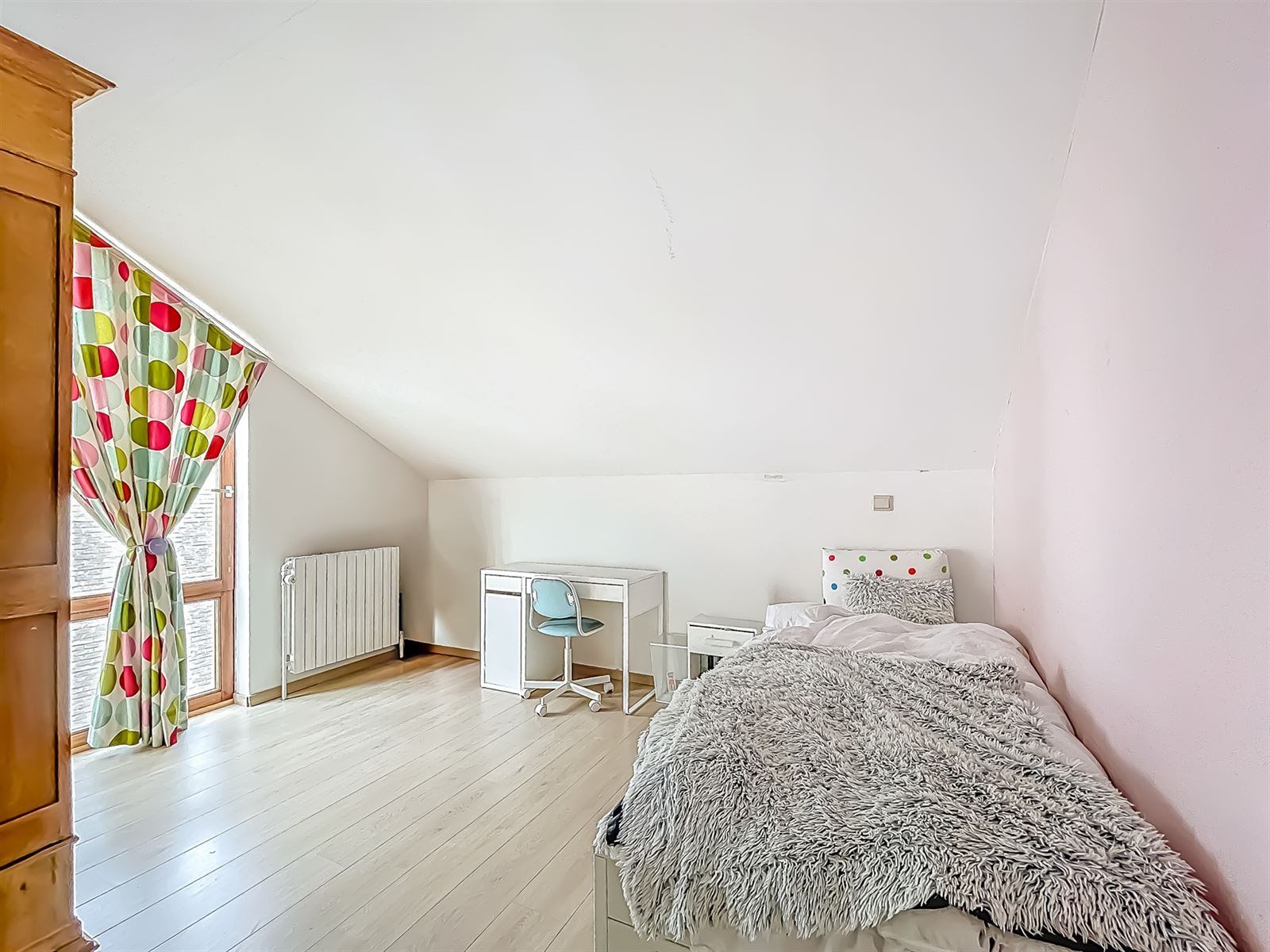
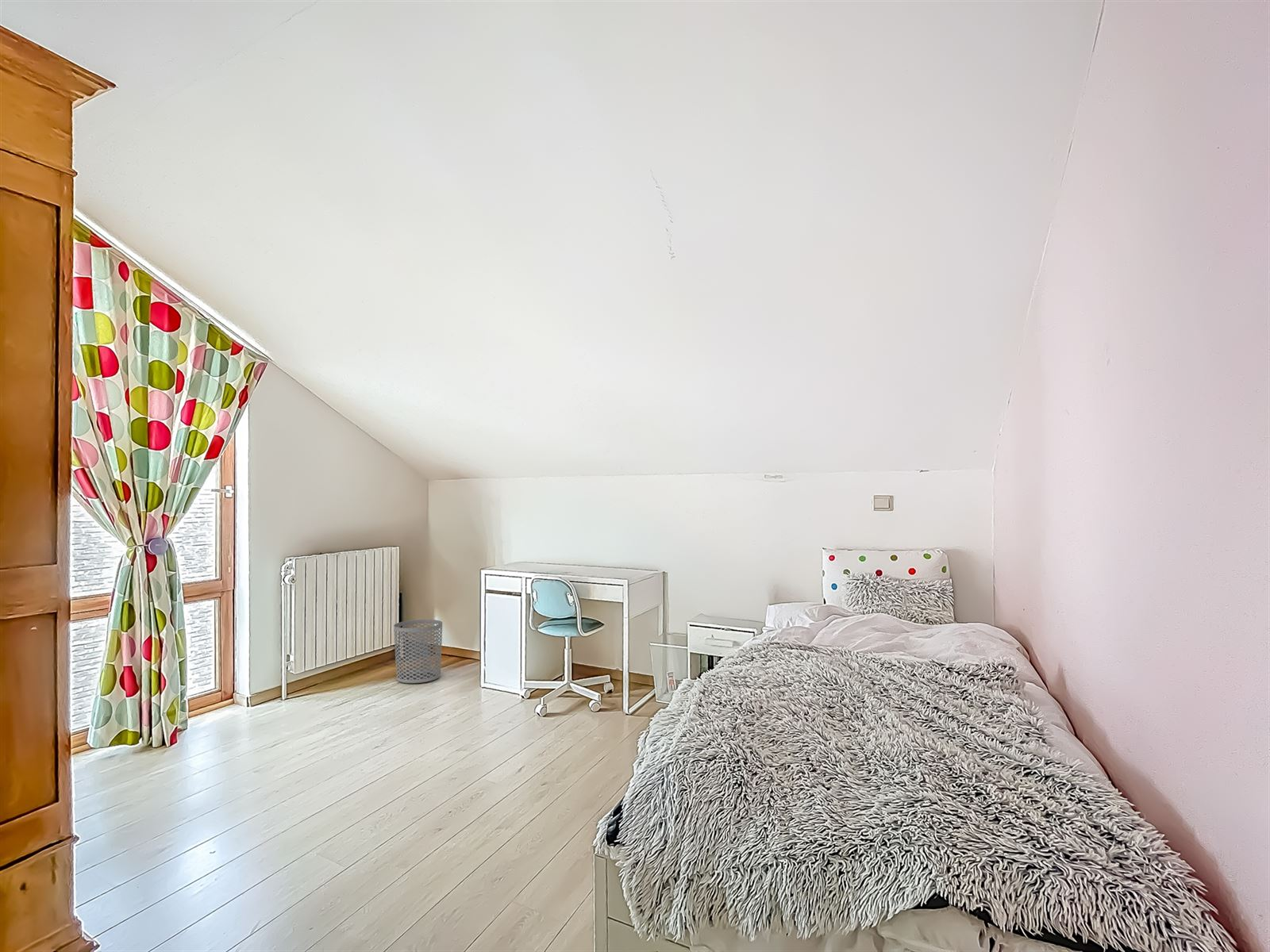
+ waste bin [393,619,443,684]
